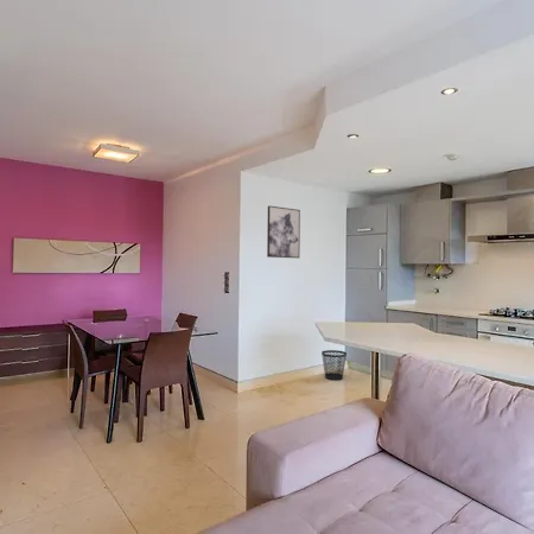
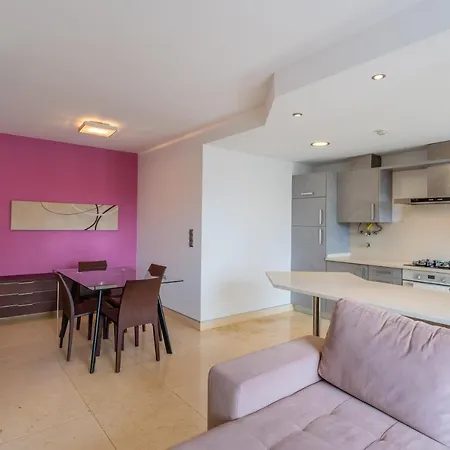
- wastebasket [320,349,348,381]
- wall art [266,205,301,259]
